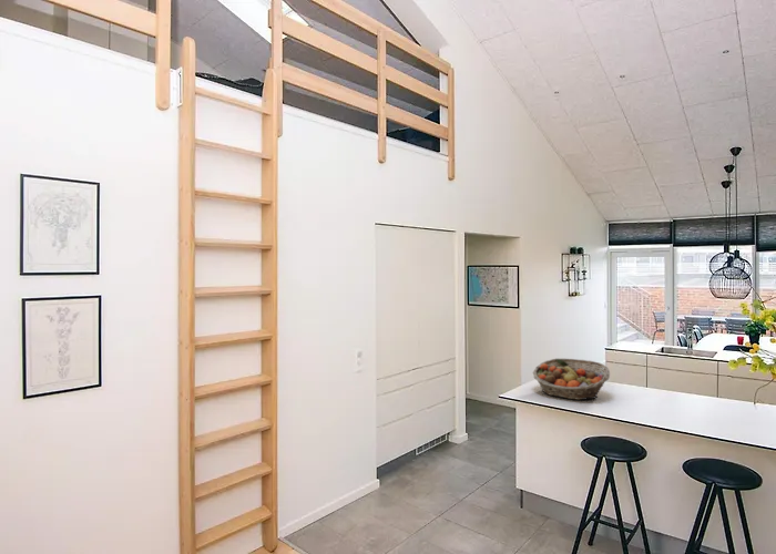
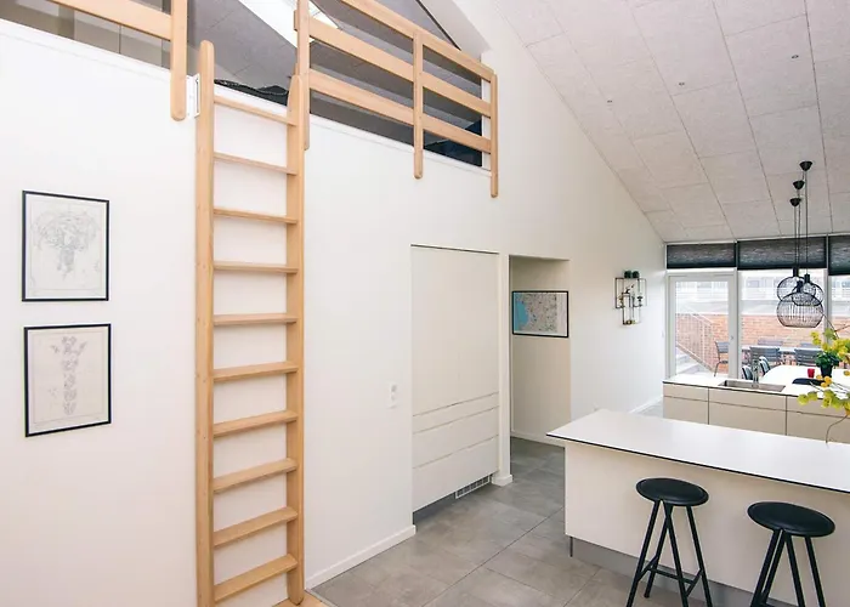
- fruit basket [532,358,611,401]
